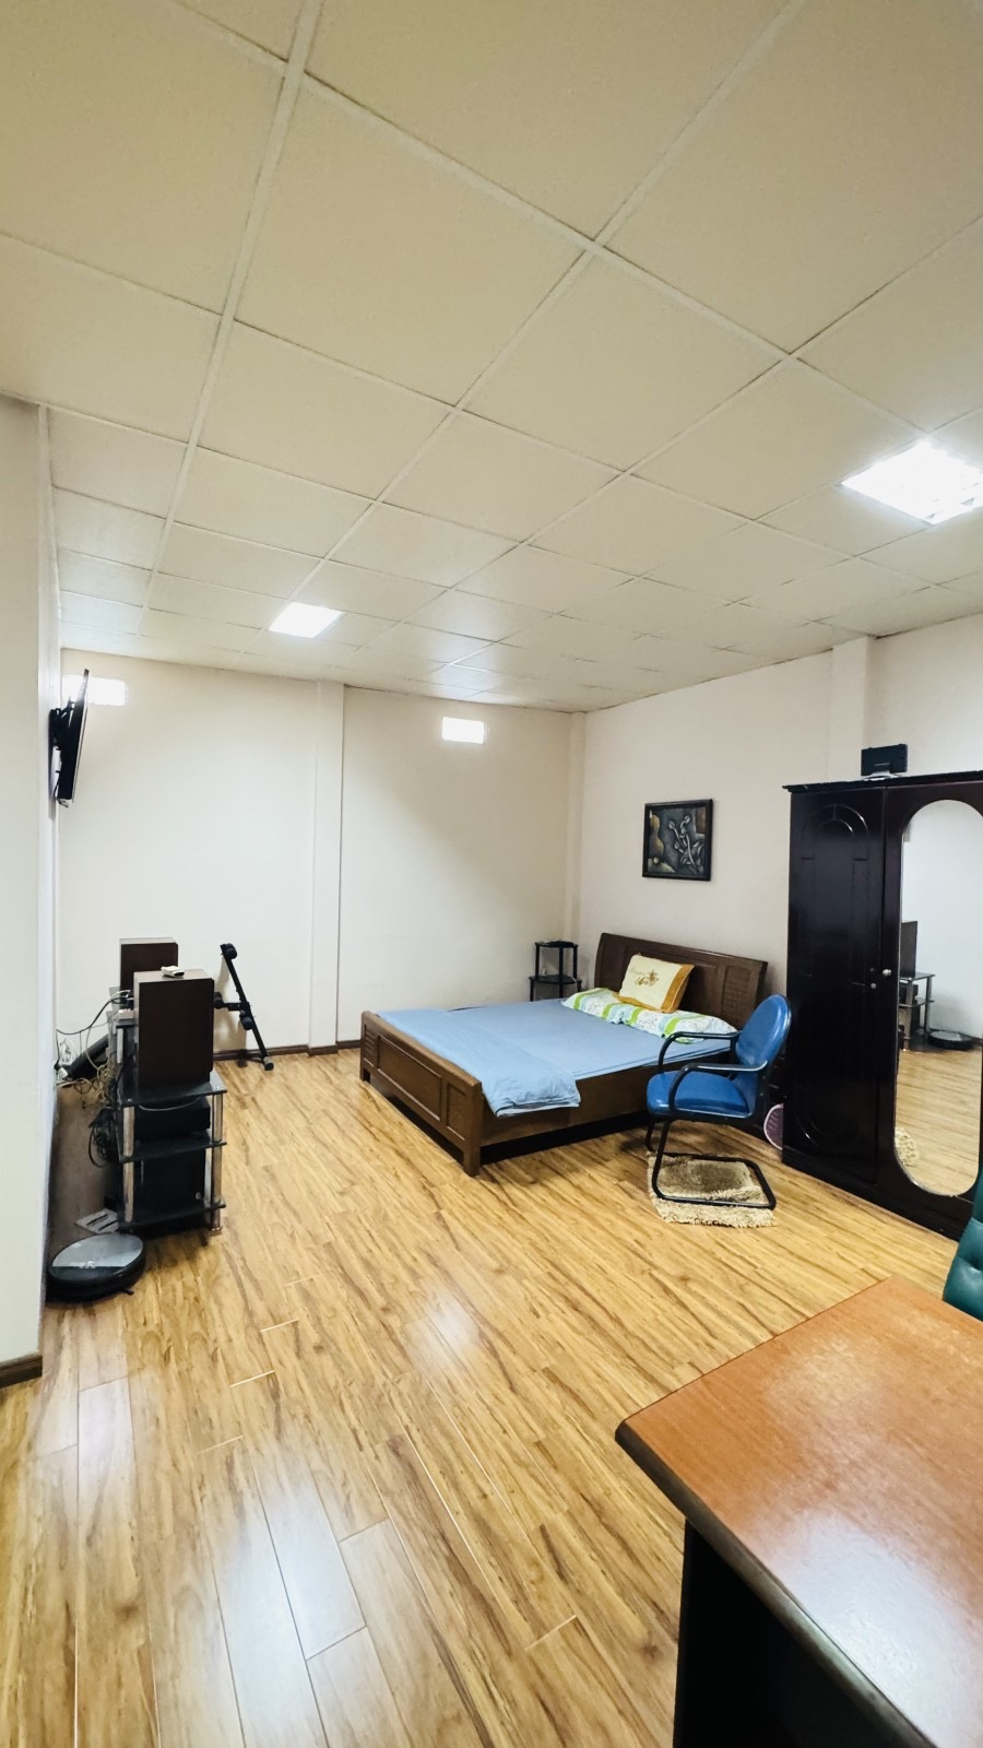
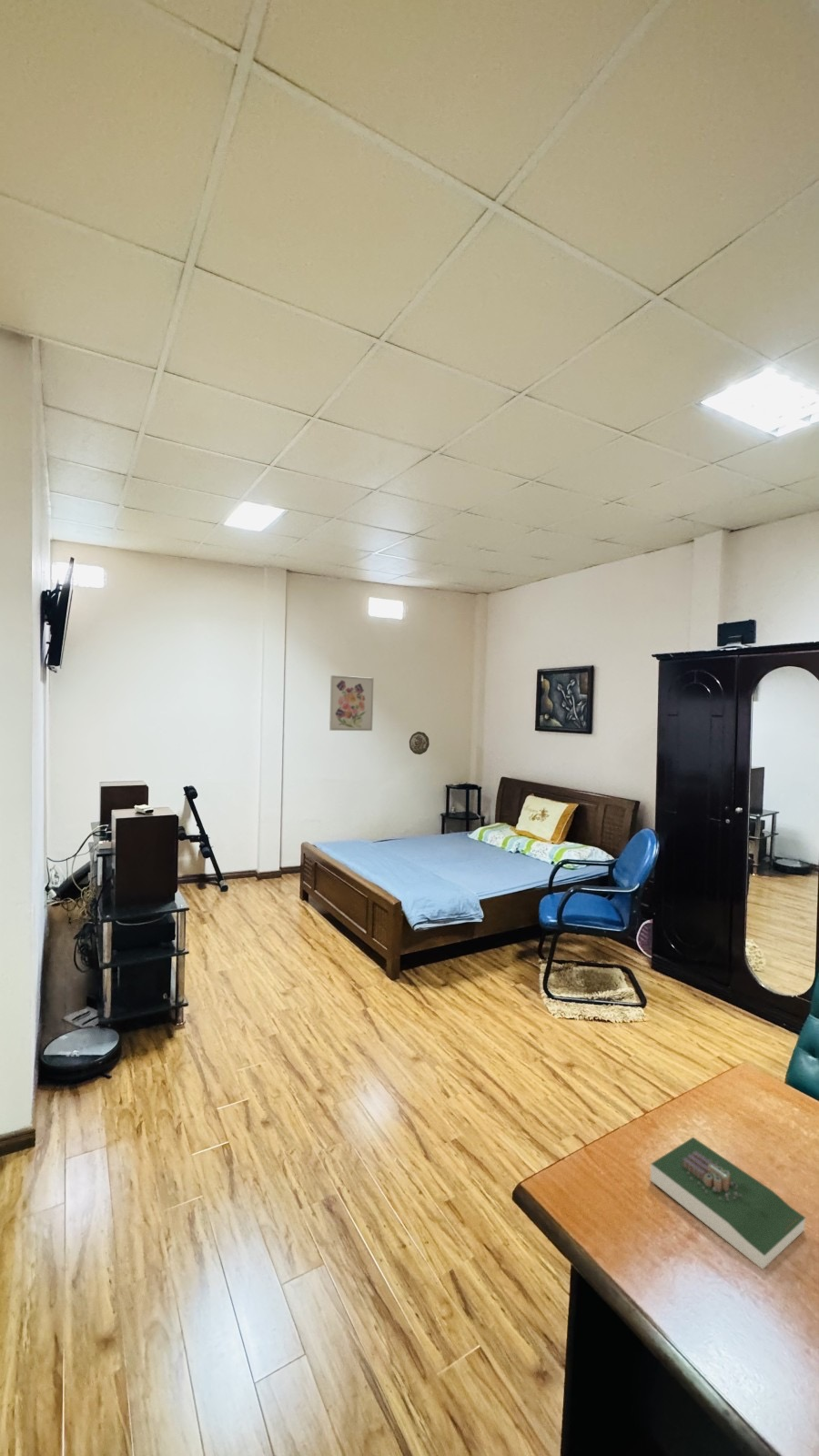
+ decorative plate [409,731,430,755]
+ wall art [329,674,374,732]
+ book [650,1137,806,1270]
